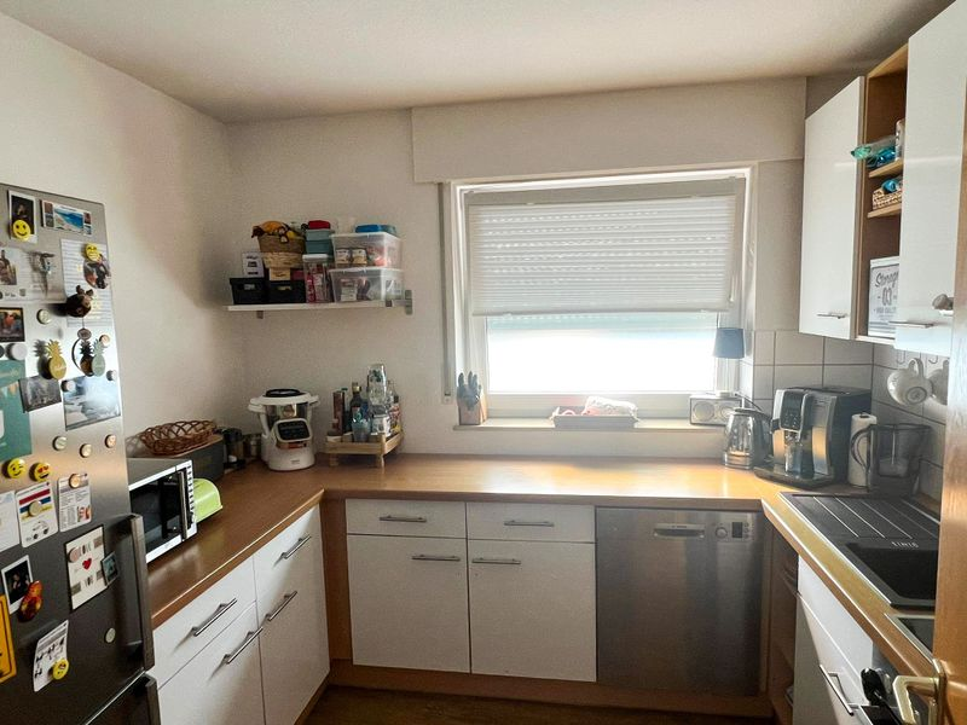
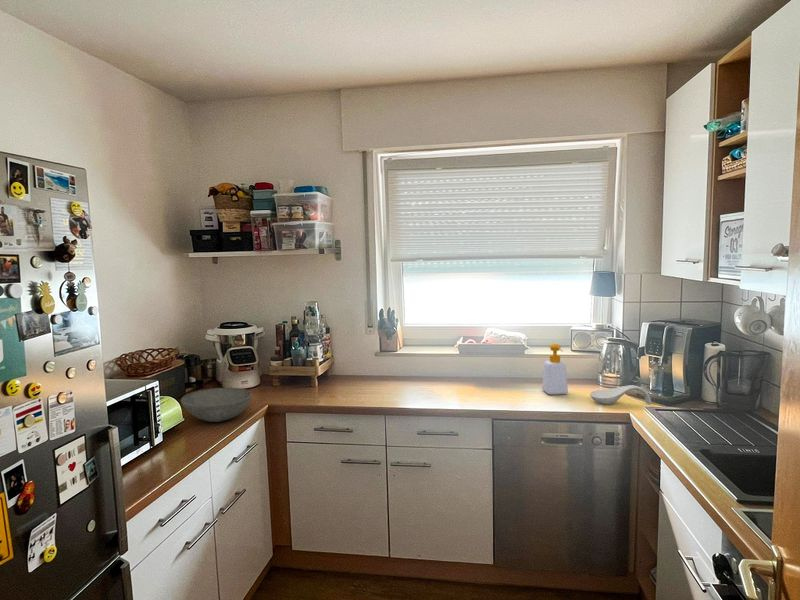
+ soap bottle [541,343,569,396]
+ bowl [180,387,253,423]
+ spoon rest [589,384,652,405]
